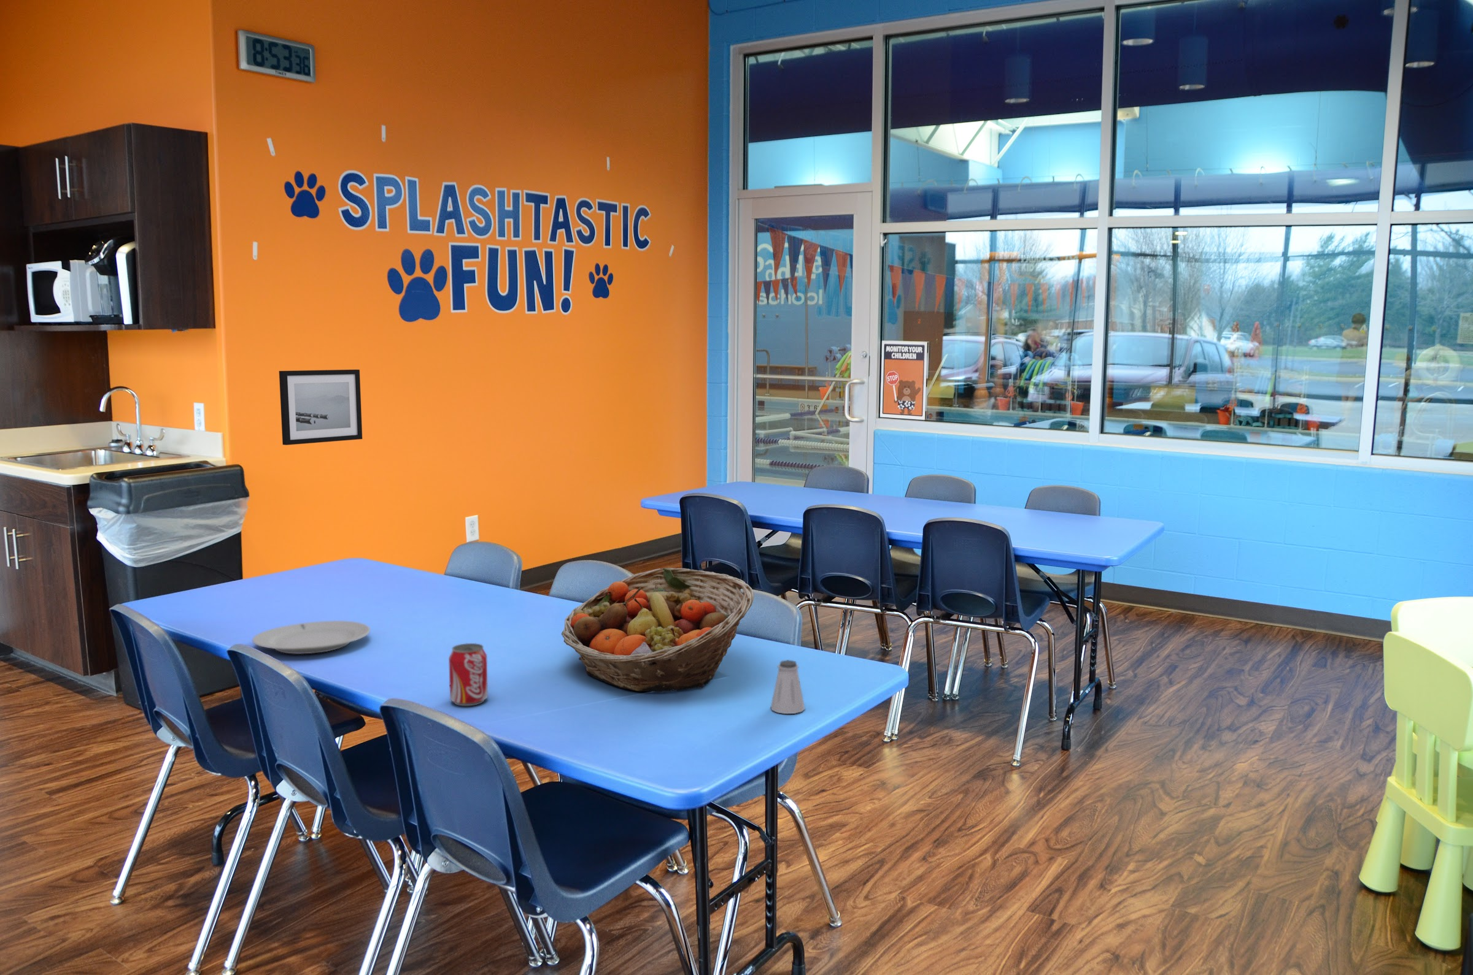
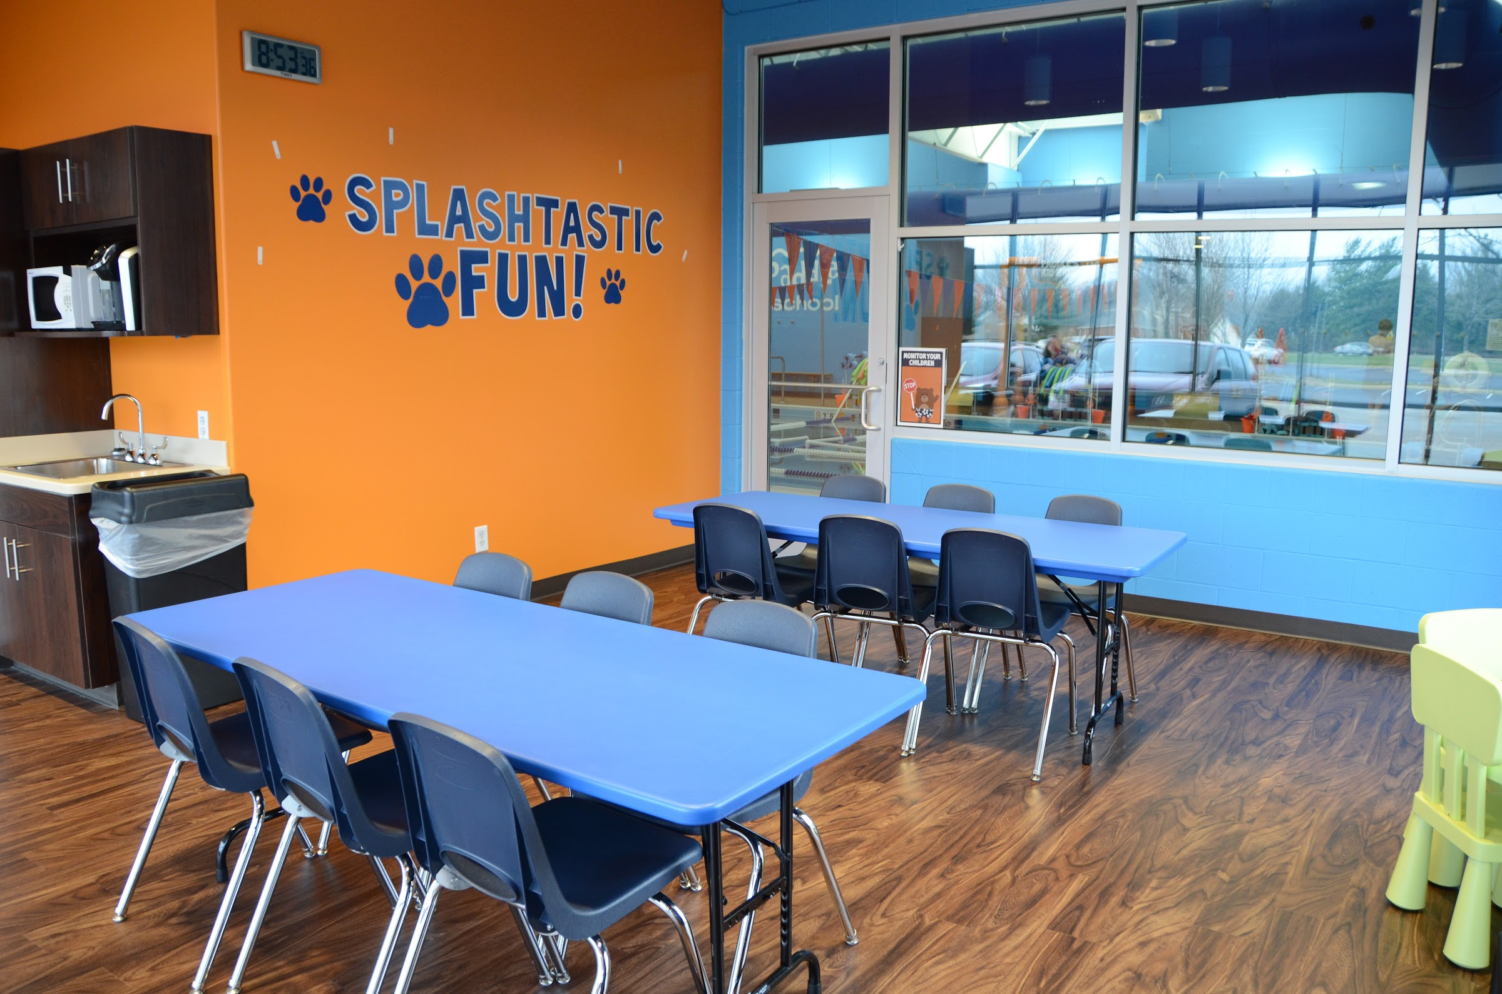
- beverage can [449,643,489,707]
- fruit basket [561,567,754,692]
- saltshaker [771,659,806,715]
- chinaware [251,620,371,654]
- wall art [279,369,363,446]
